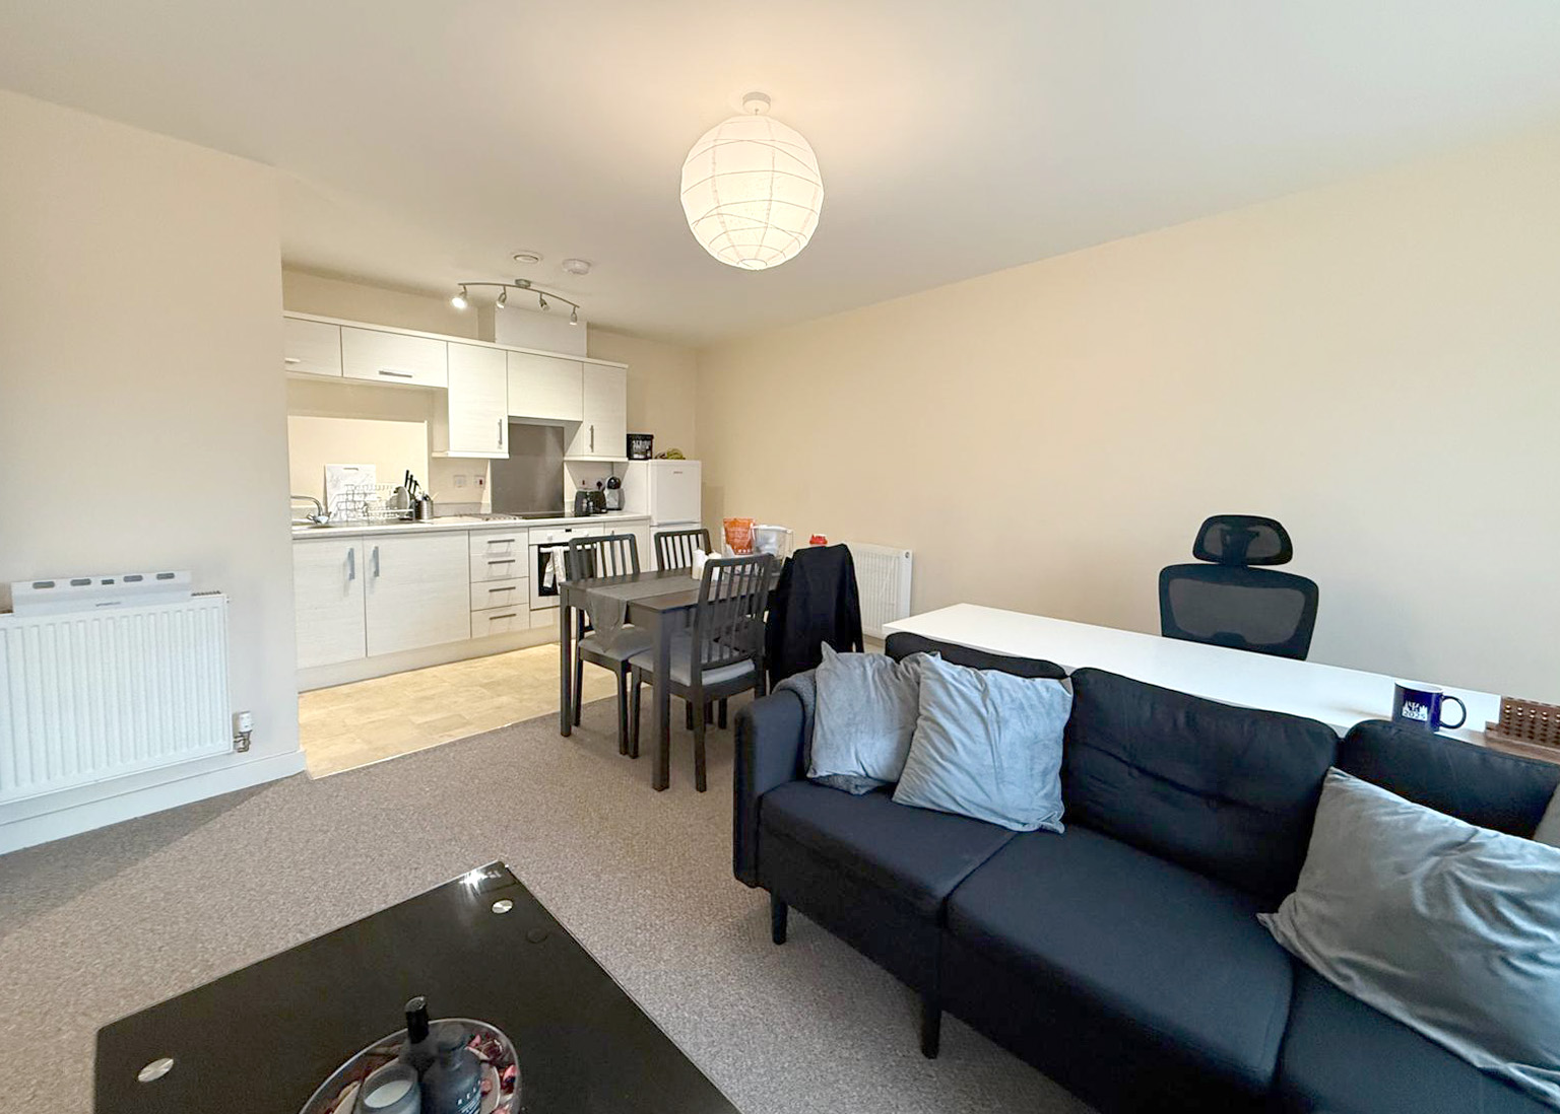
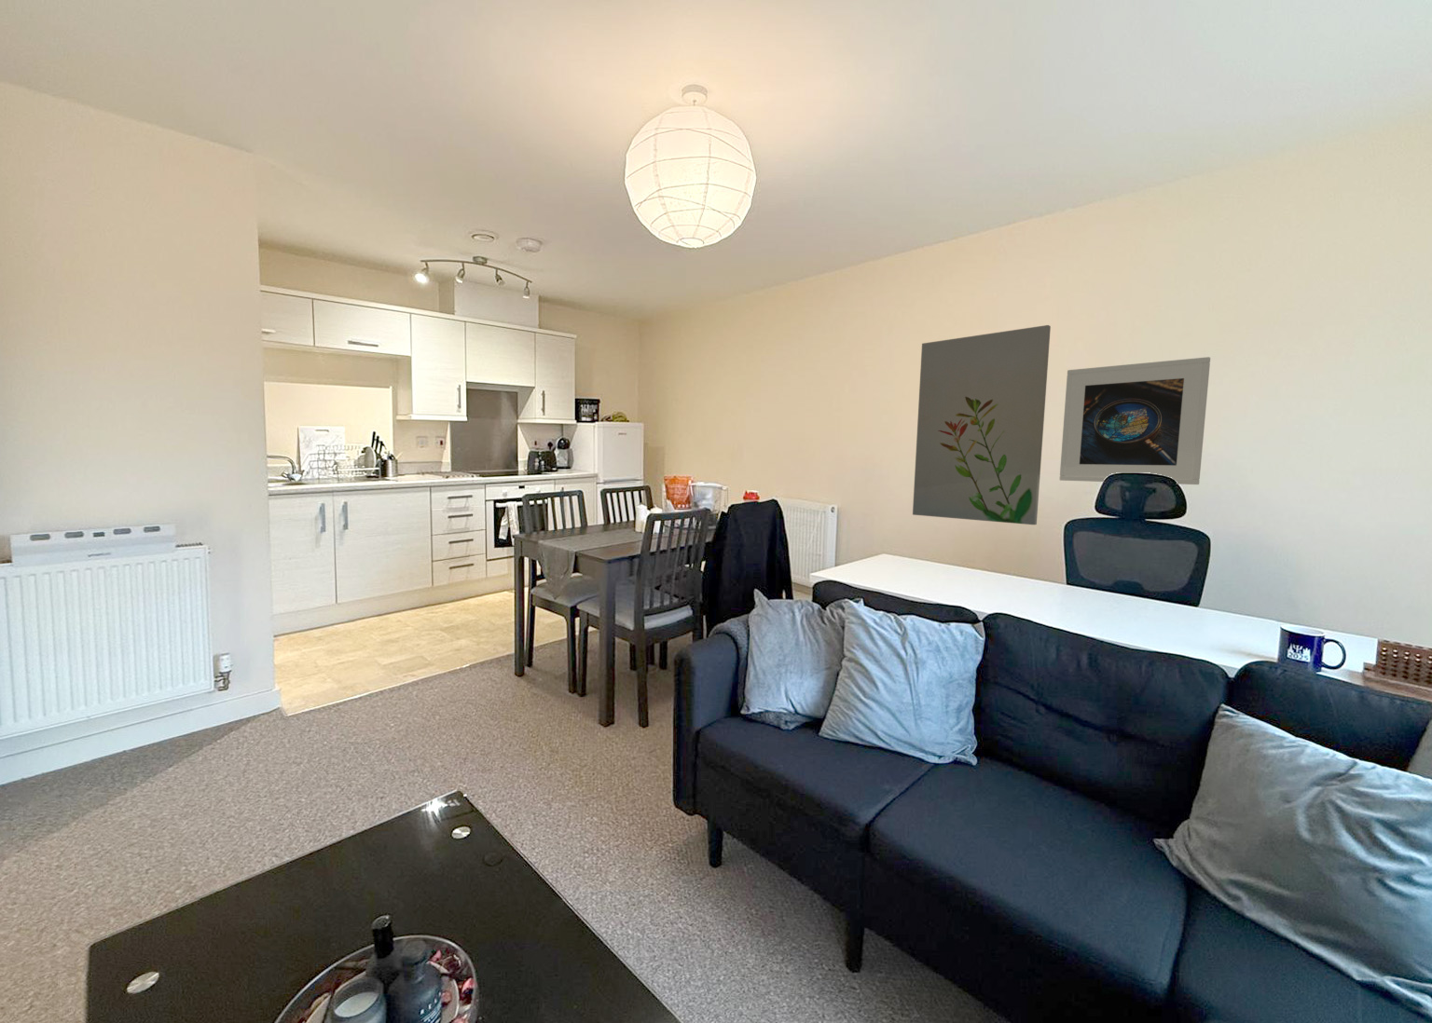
+ wall art [911,324,1052,526]
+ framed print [1059,355,1210,485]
